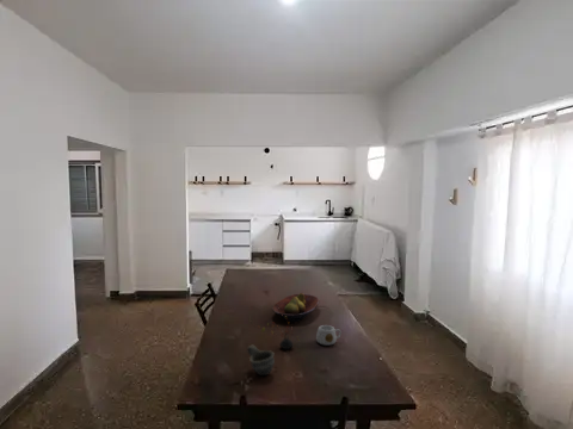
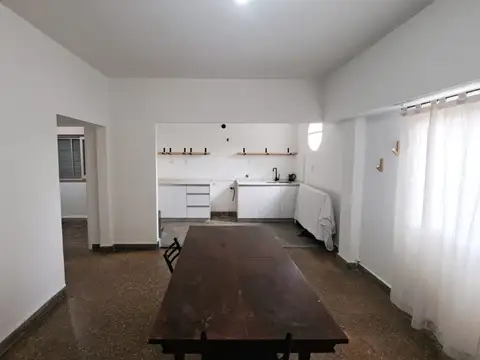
- cup [246,344,276,377]
- teapot [251,307,300,350]
- fruit bowl [271,292,321,323]
- mug [315,324,343,347]
